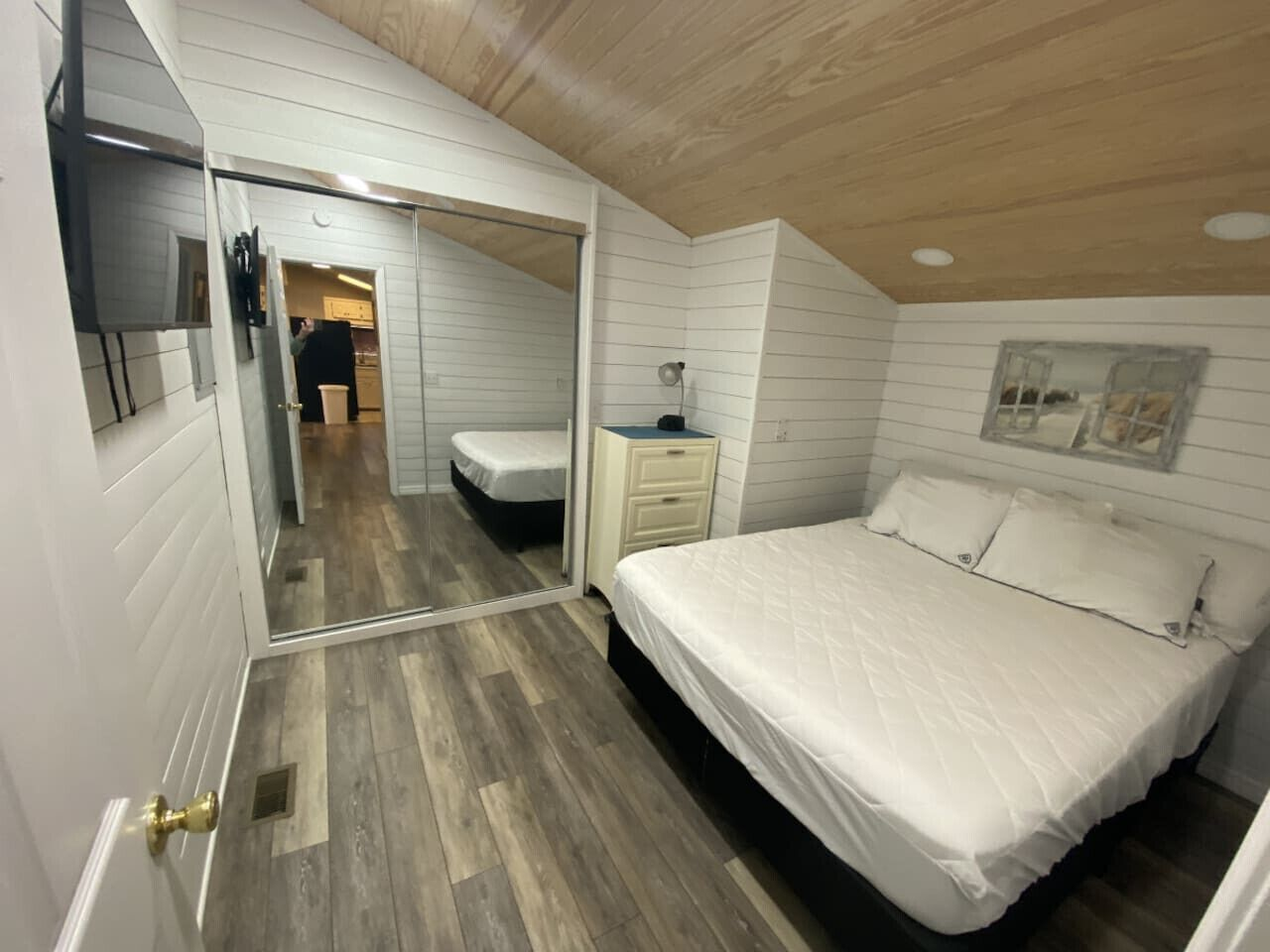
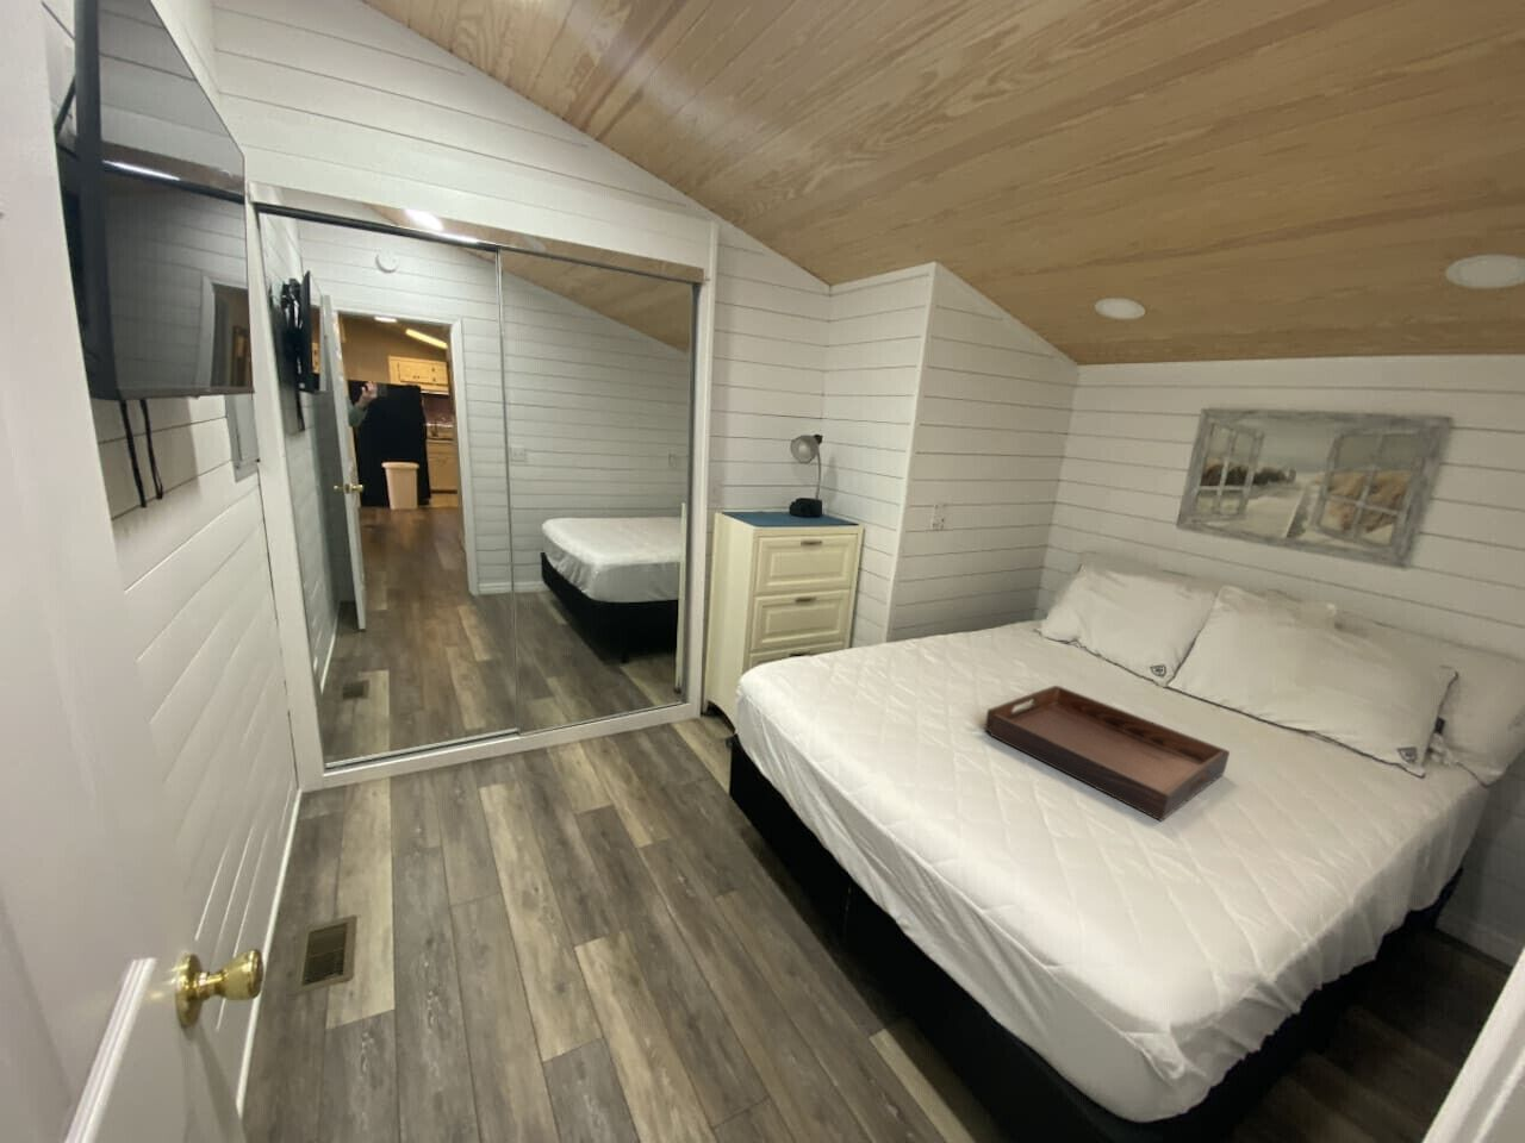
+ serving tray [983,684,1231,821]
